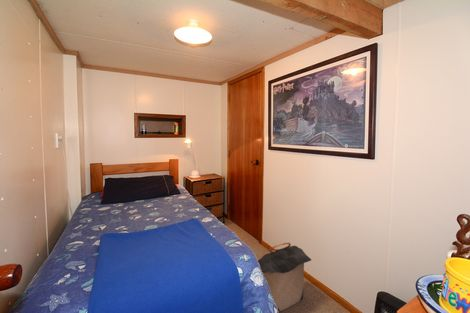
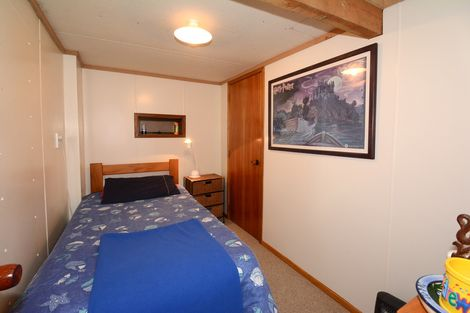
- laundry hamper [257,241,312,313]
